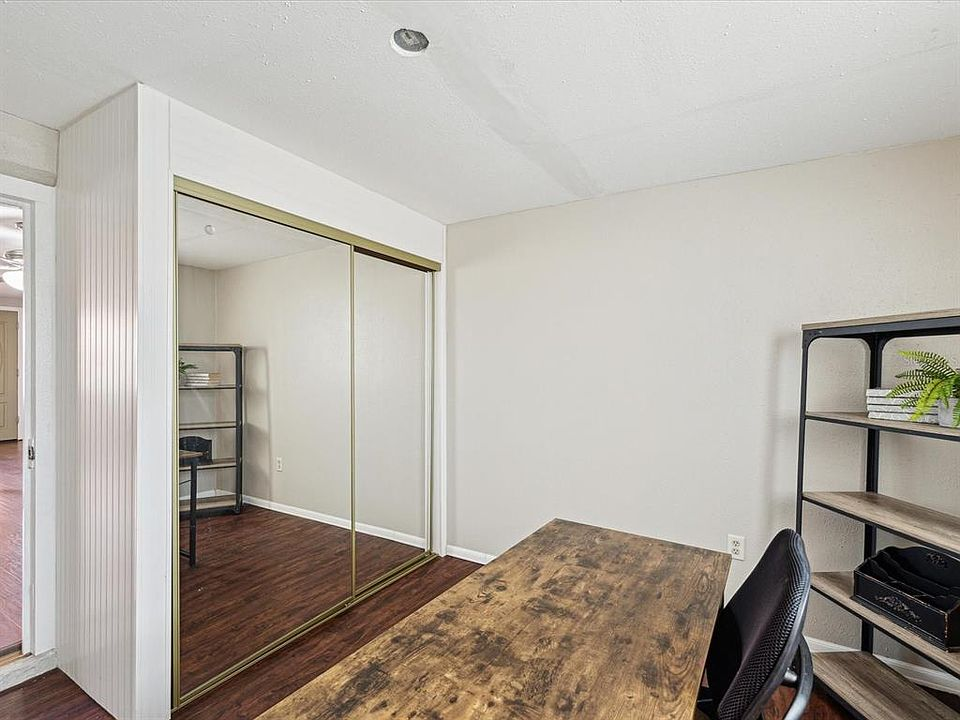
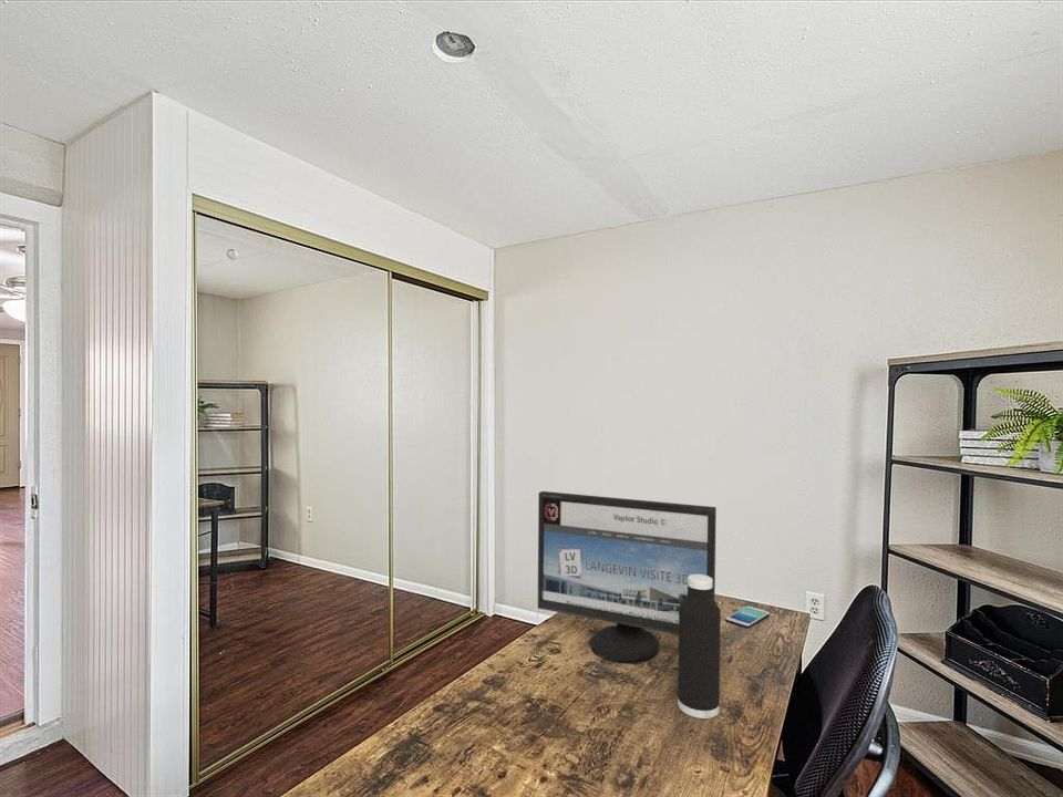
+ computer monitor [537,490,718,665]
+ water bottle [677,575,722,720]
+ smartphone [725,605,771,629]
